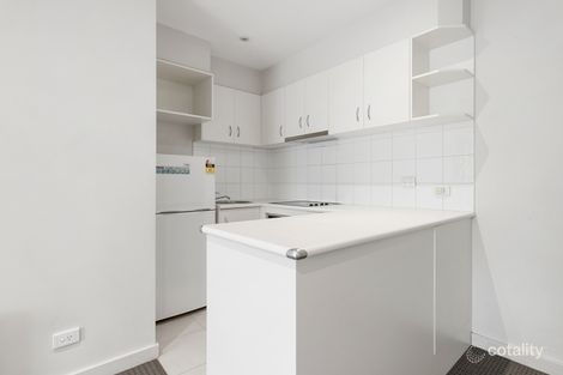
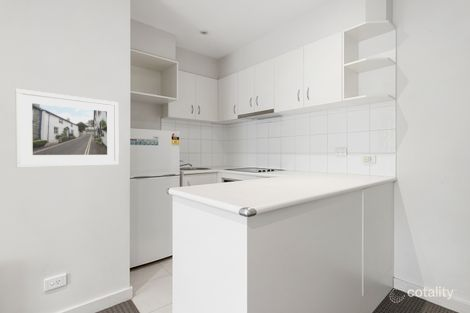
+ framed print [14,88,120,169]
